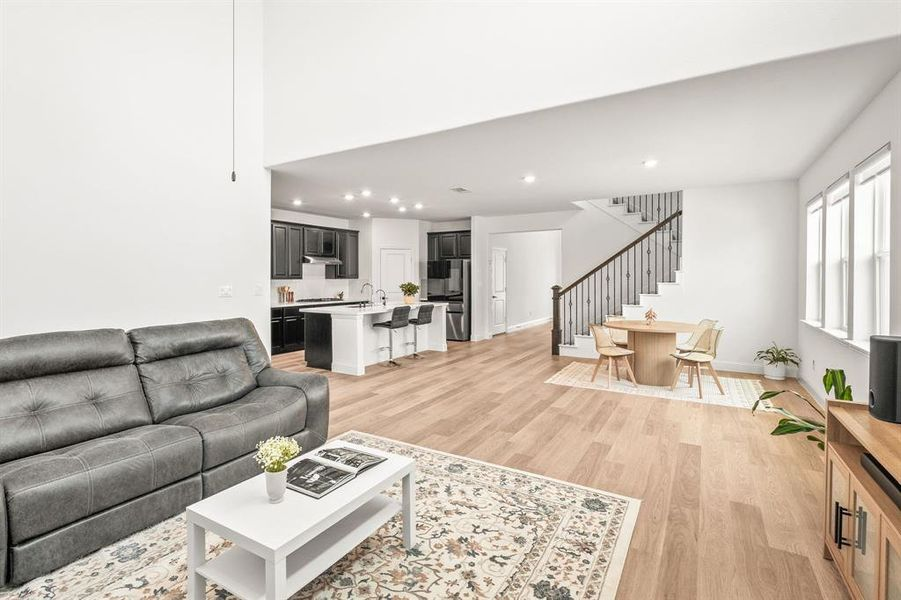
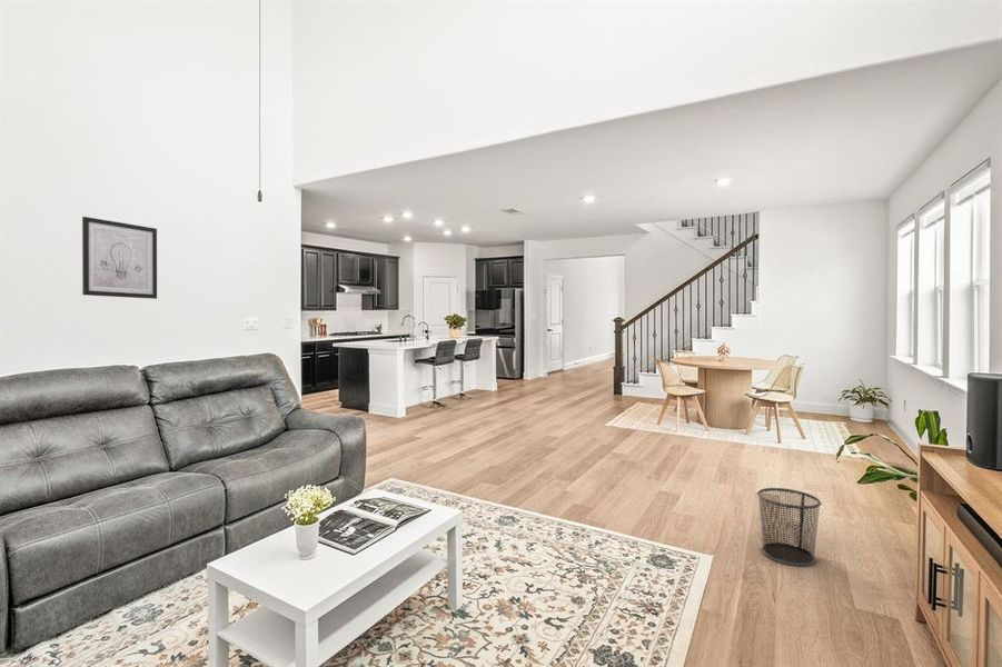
+ waste bin [756,487,823,567]
+ wall art [81,216,158,300]
